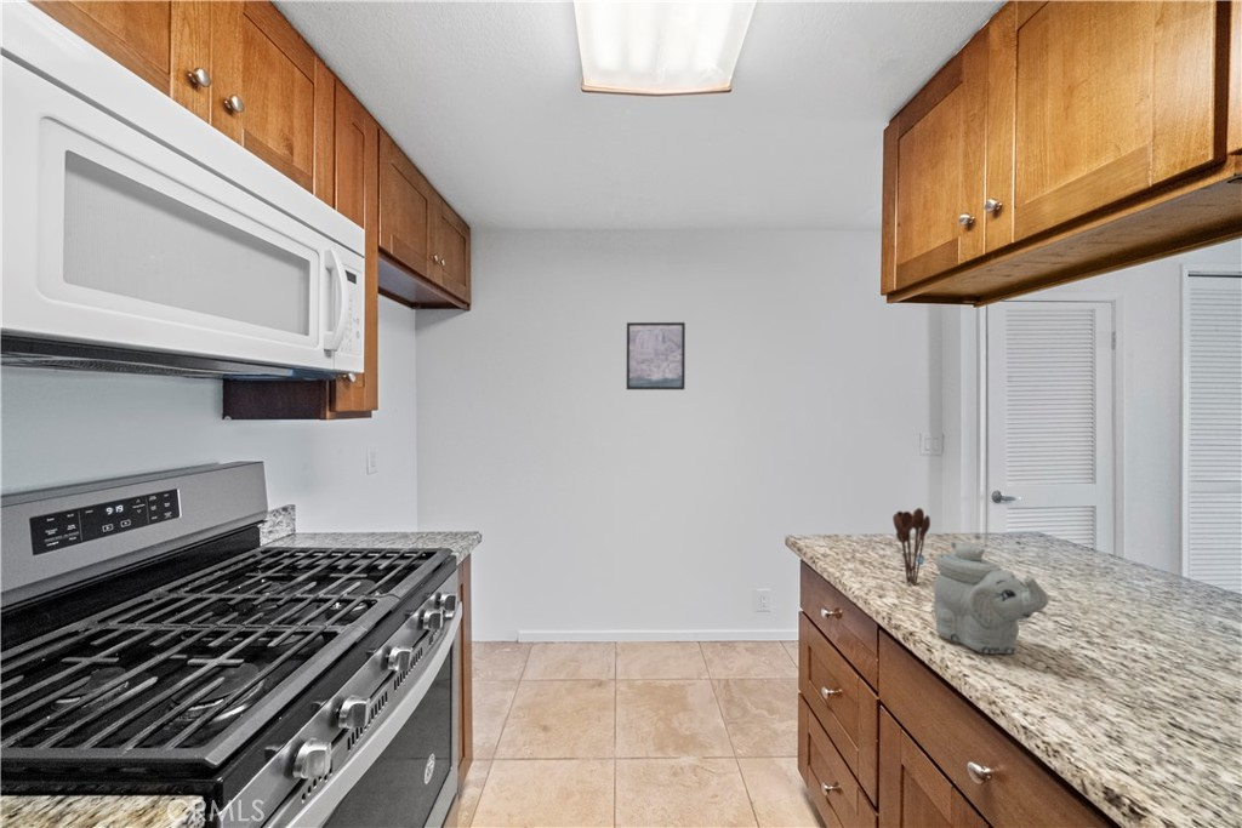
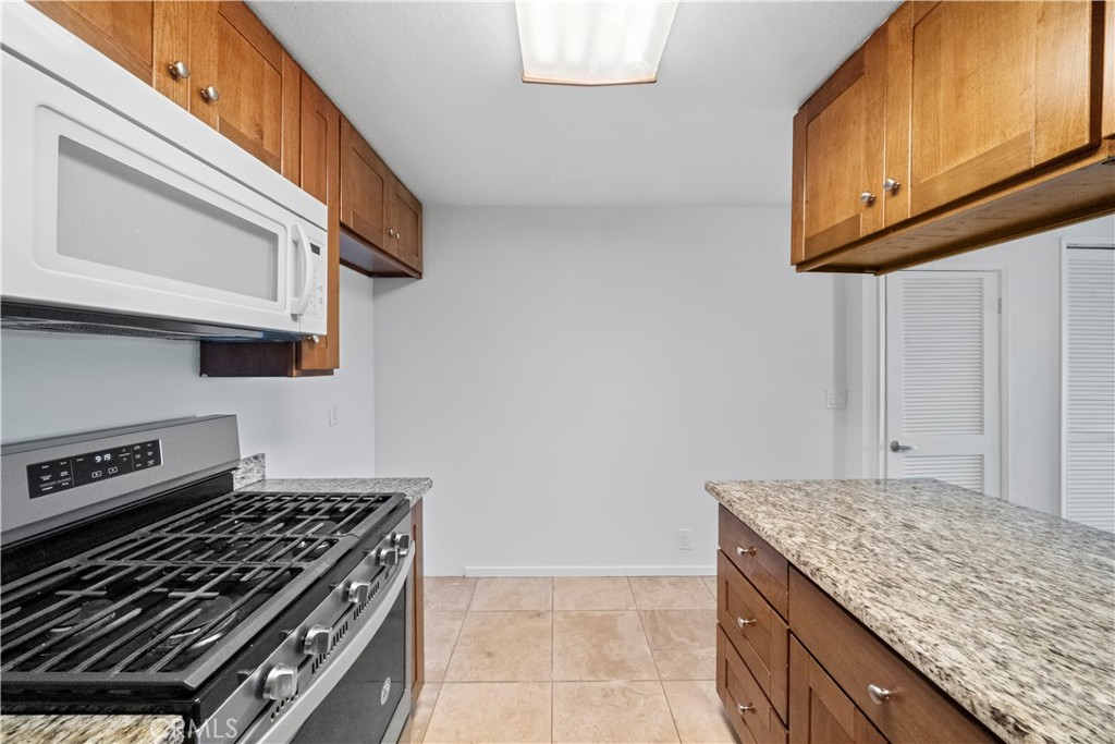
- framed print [626,321,686,390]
- utensil holder [891,507,932,586]
- teapot [933,539,1049,655]
